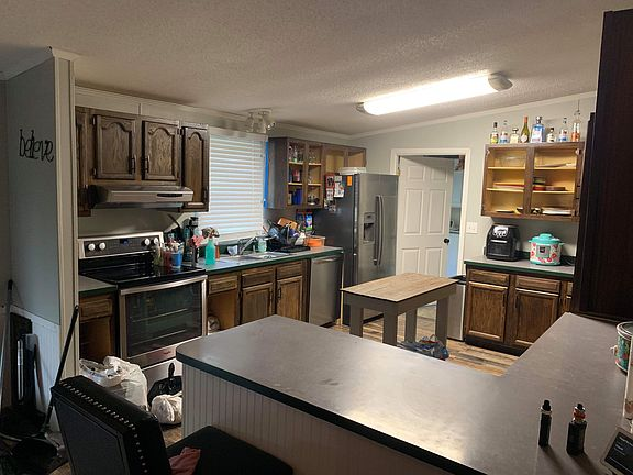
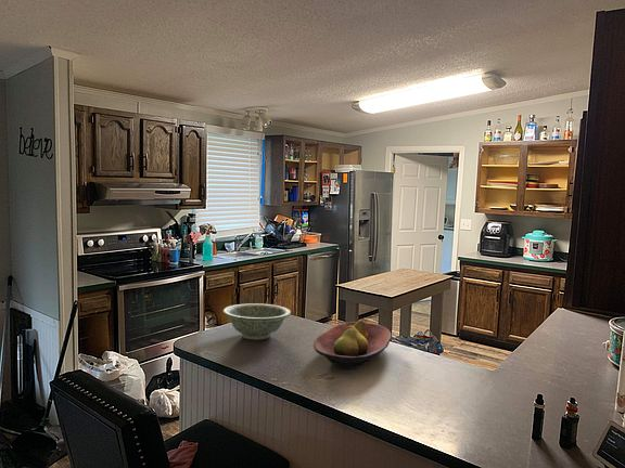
+ bowl [222,302,292,341]
+ fruit bowl [312,318,393,370]
